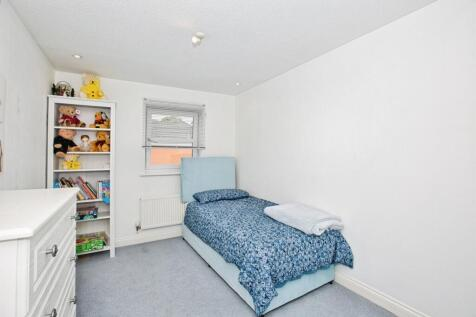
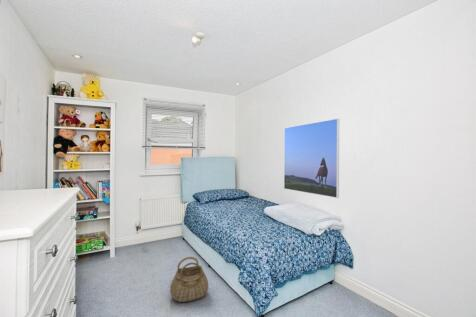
+ basket [169,256,209,303]
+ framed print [283,118,340,199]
